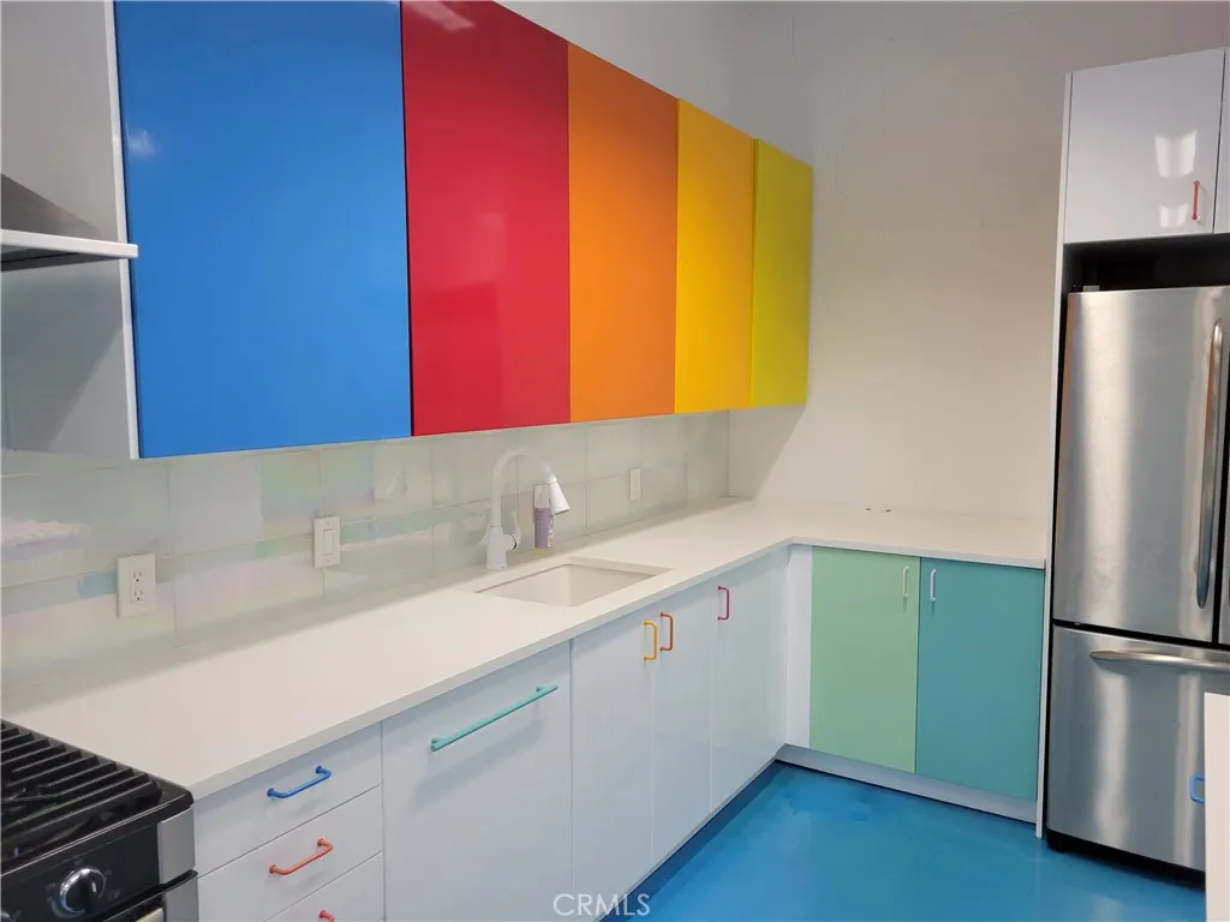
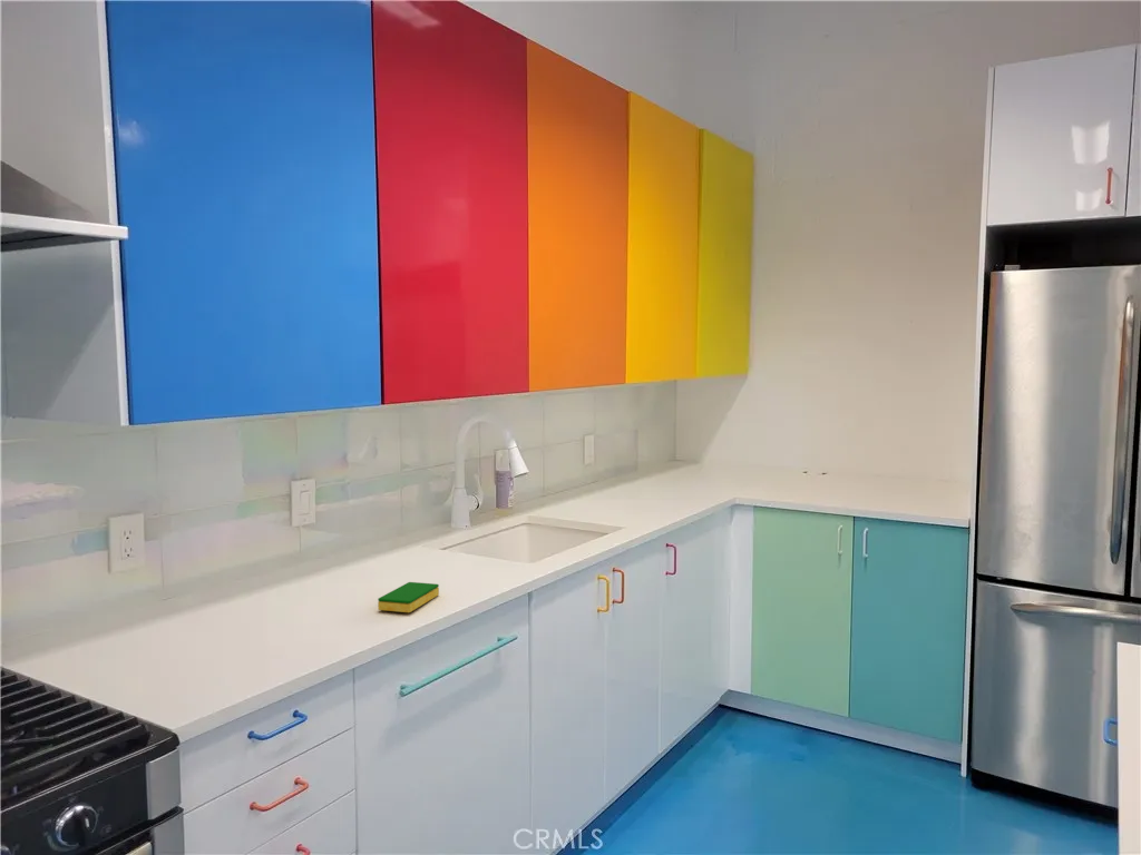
+ dish sponge [377,581,440,613]
